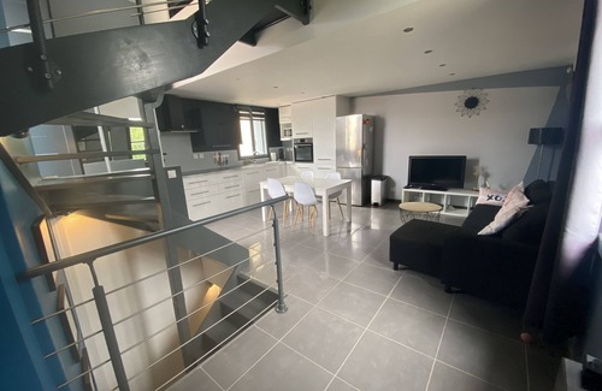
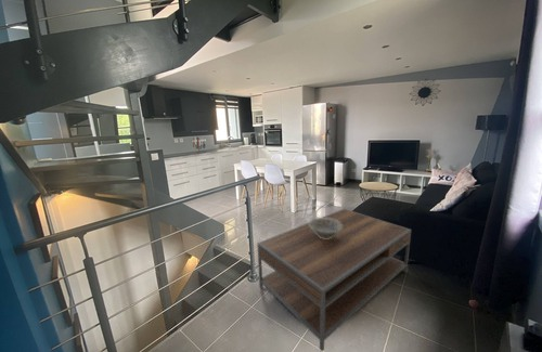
+ decorative bowl [308,217,343,239]
+ coffee table [256,208,412,352]
